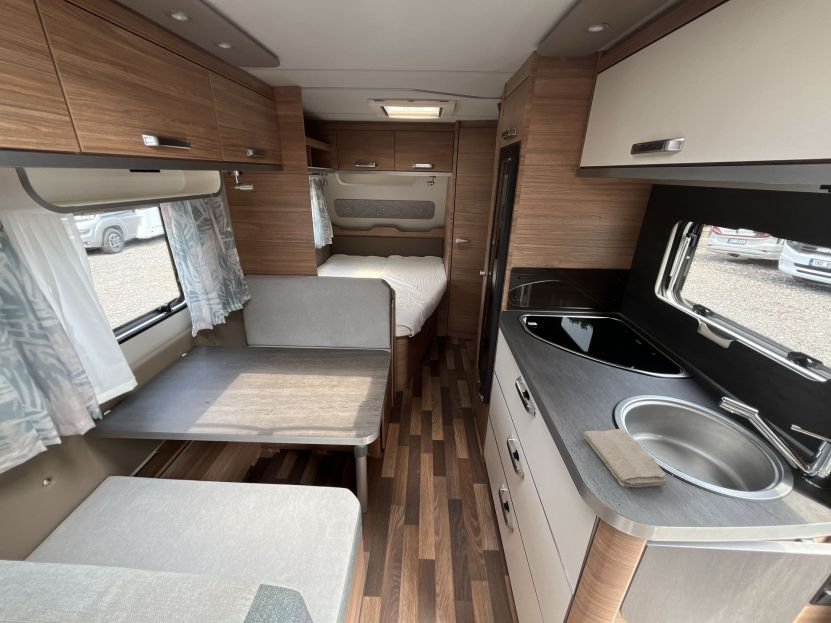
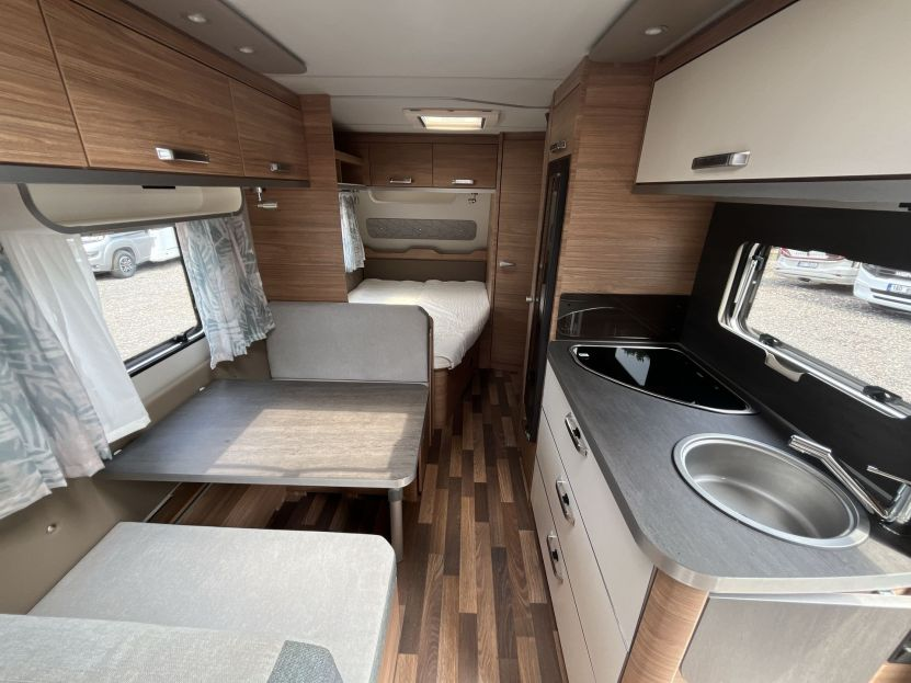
- washcloth [582,428,669,488]
